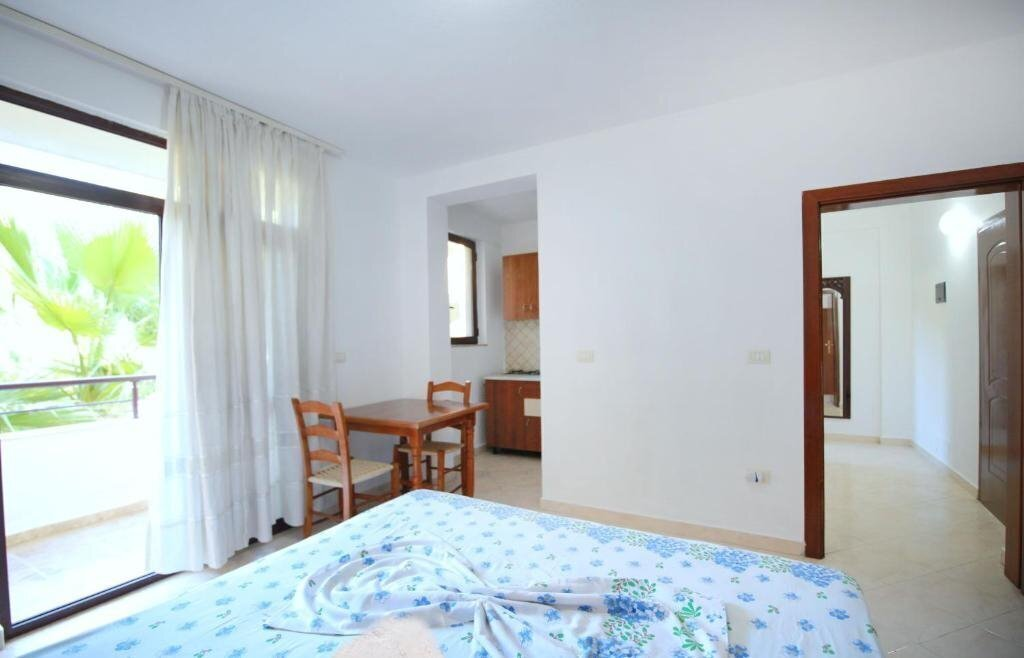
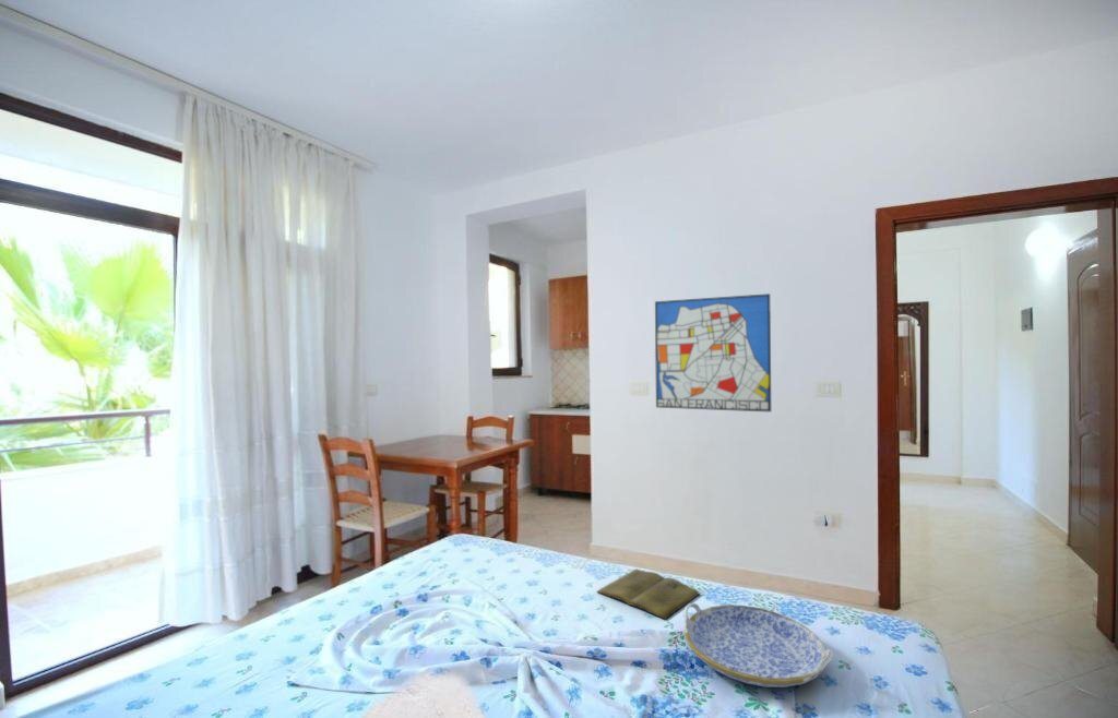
+ wall art [654,292,772,414]
+ book [596,567,701,621]
+ serving tray [682,602,834,689]
